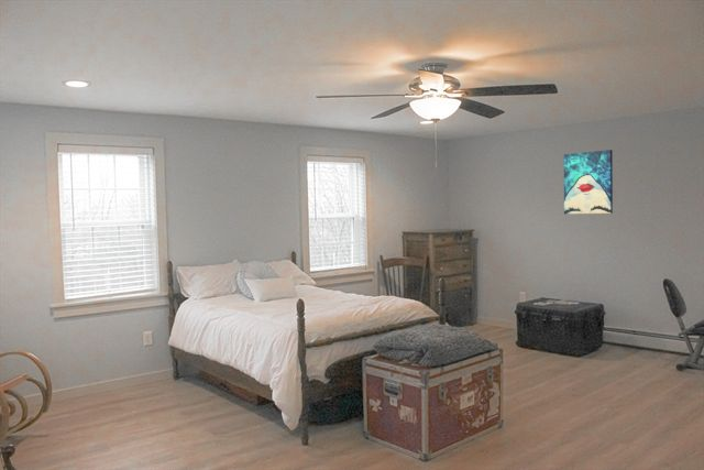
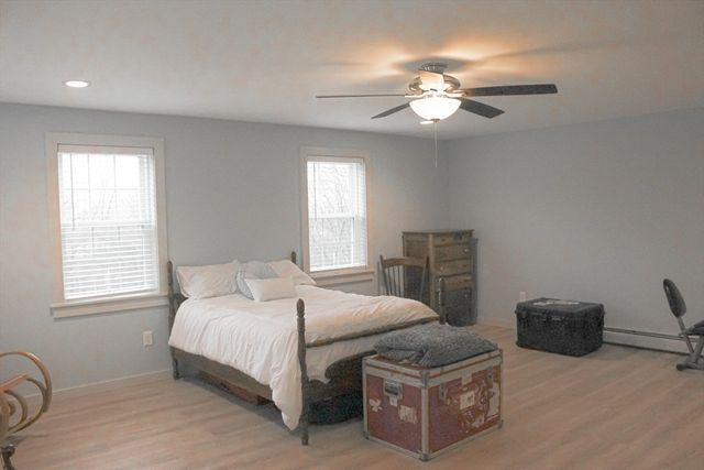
- wall art [563,149,614,215]
